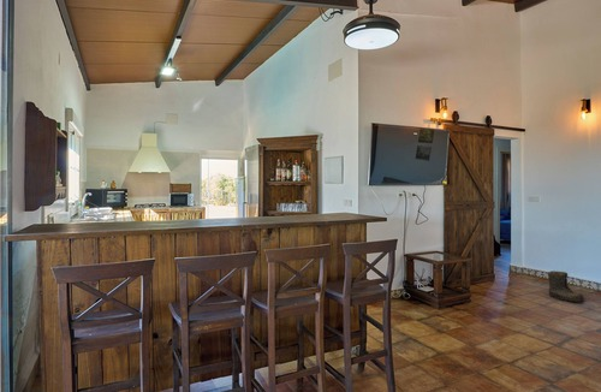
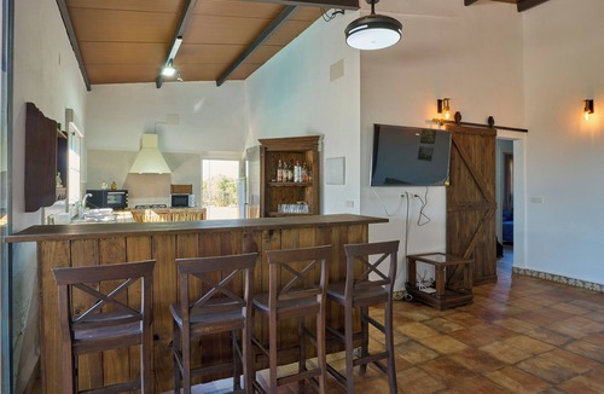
- boots [547,269,585,304]
